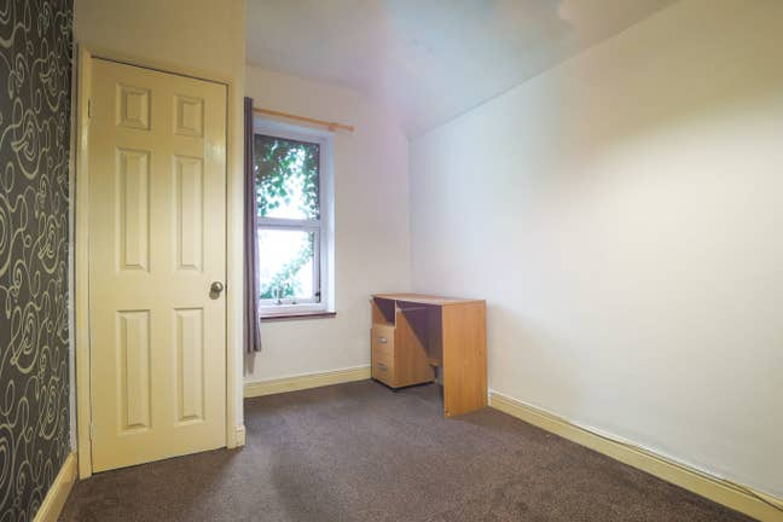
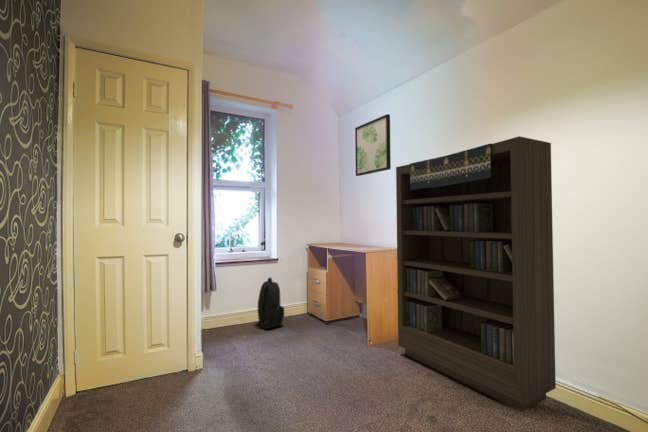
+ backpack [257,277,285,330]
+ bookcase [395,135,557,412]
+ wall art [354,113,392,177]
